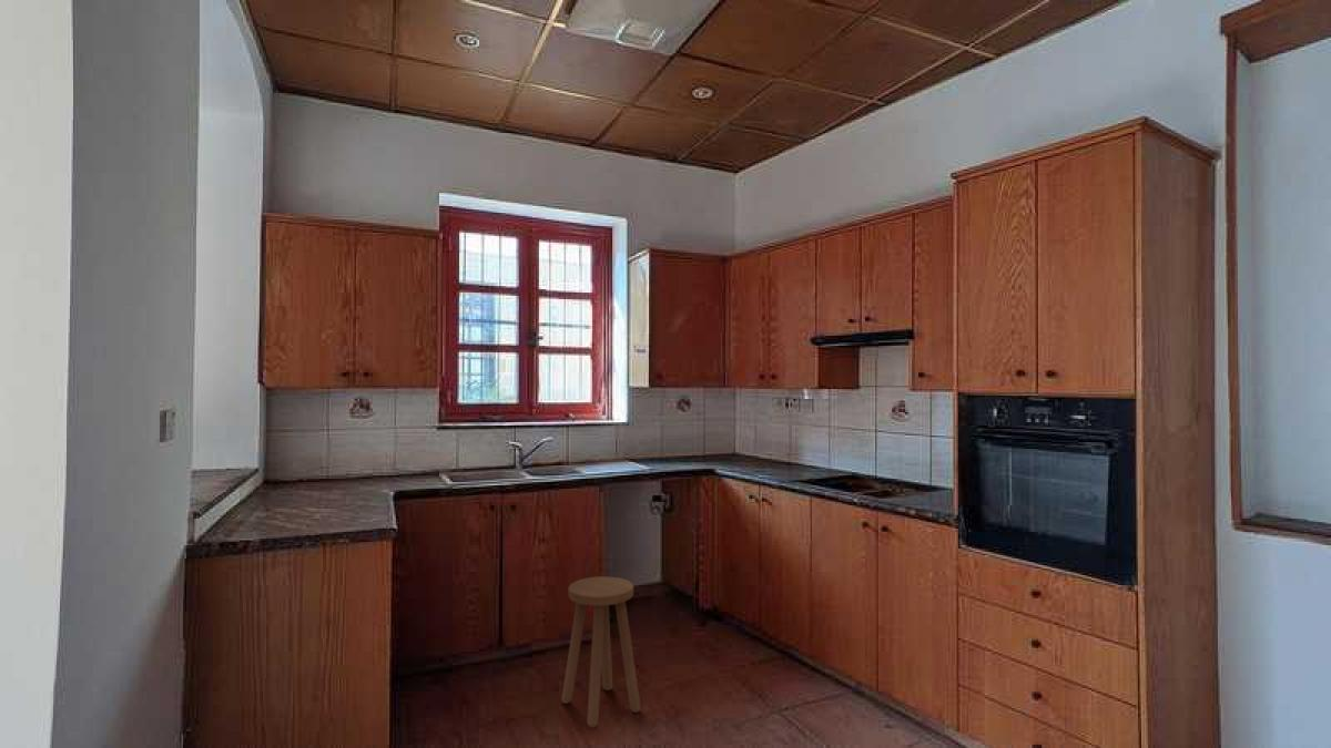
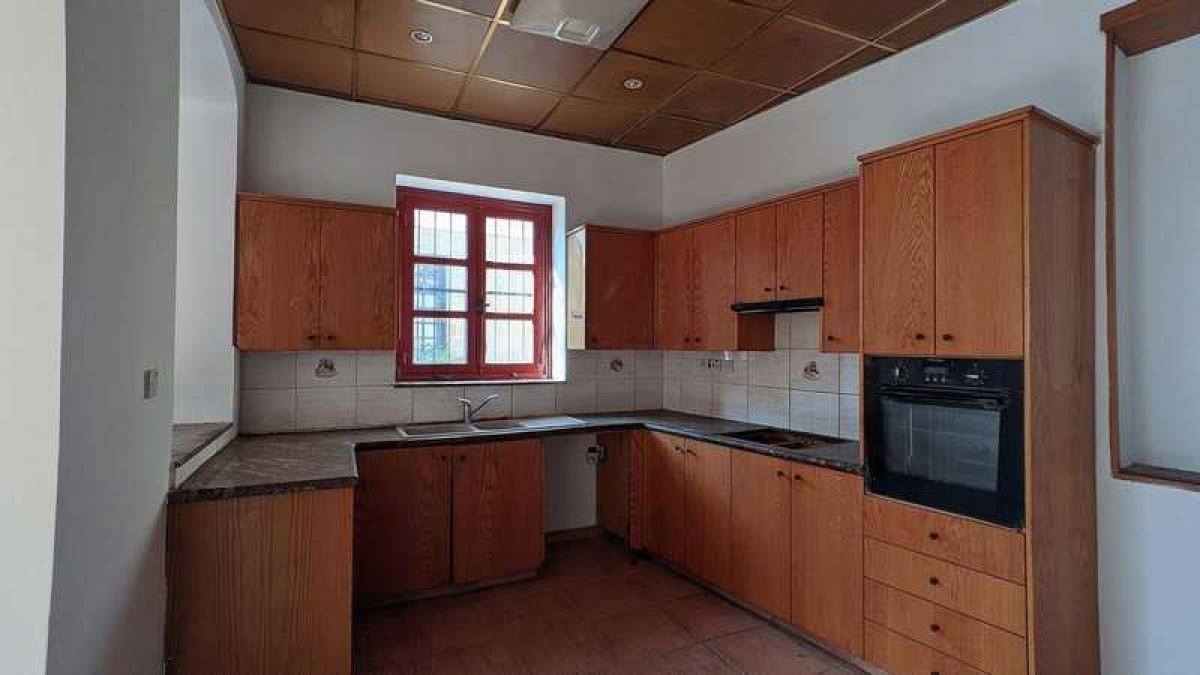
- stool [561,575,641,728]
